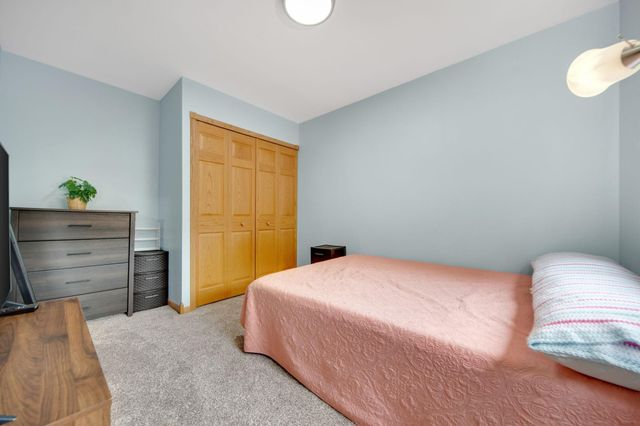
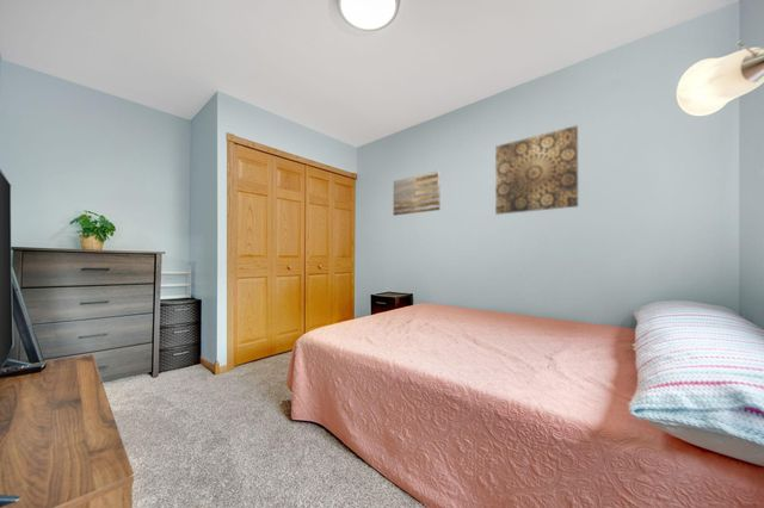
+ wall art [393,169,442,217]
+ wall art [494,124,579,216]
